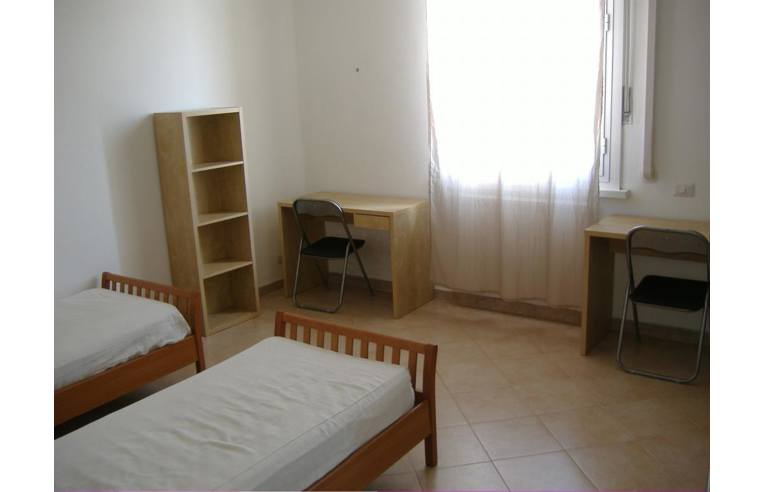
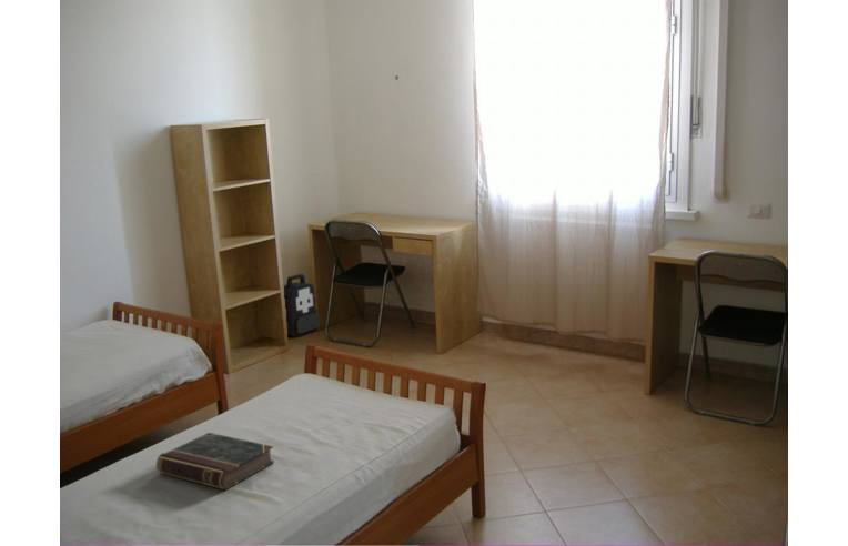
+ book [155,432,275,492]
+ backpack [283,273,321,337]
